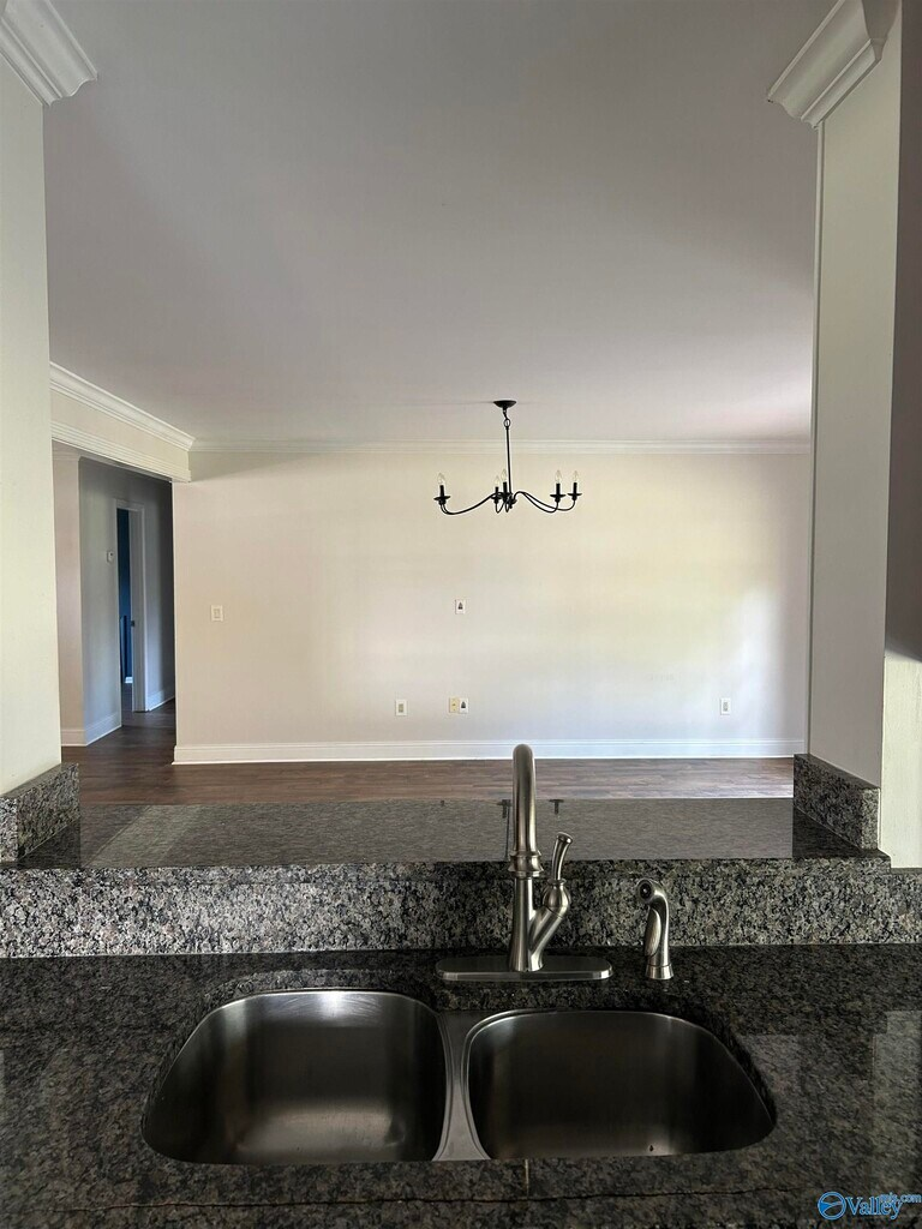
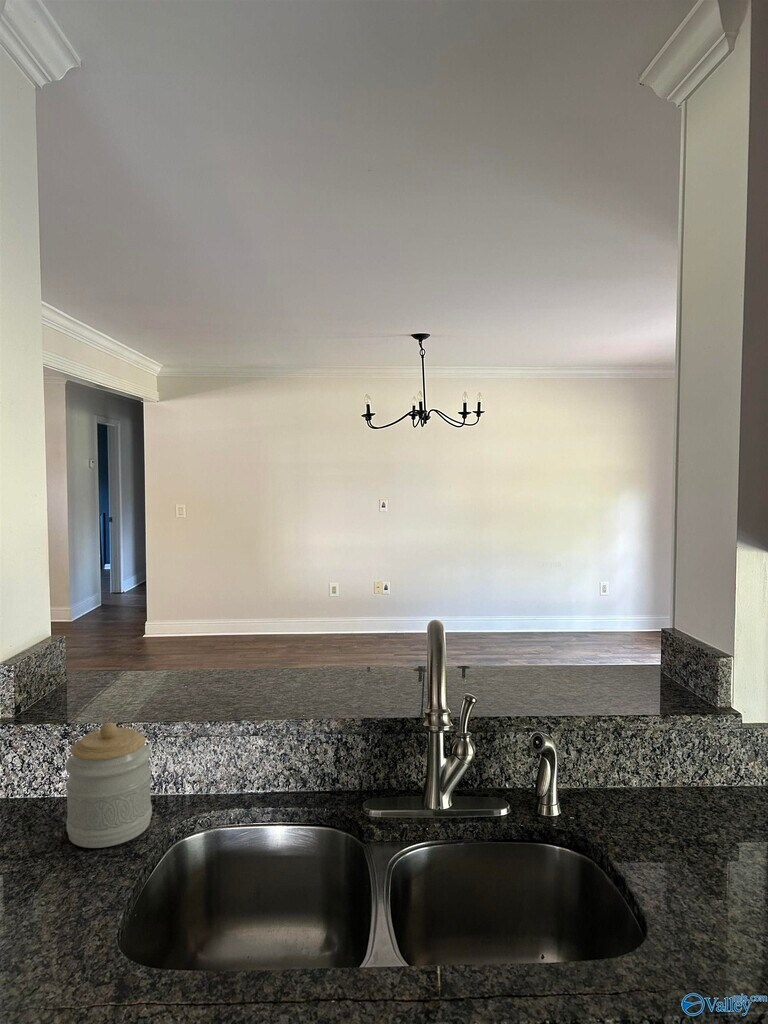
+ jar [64,721,153,849]
